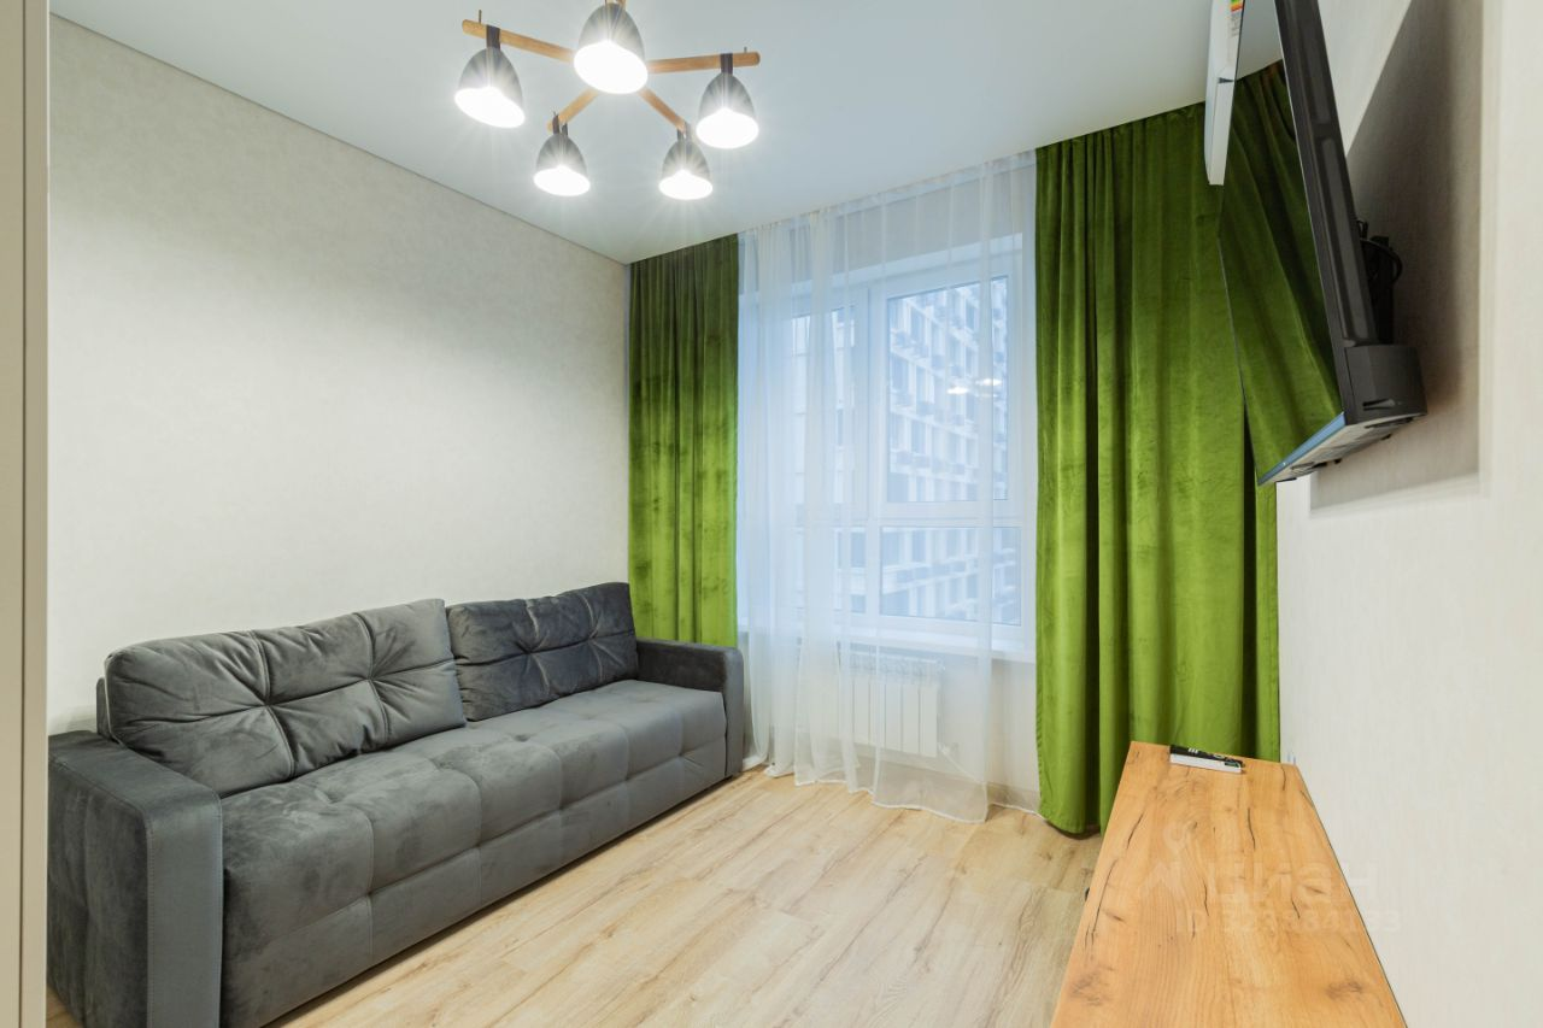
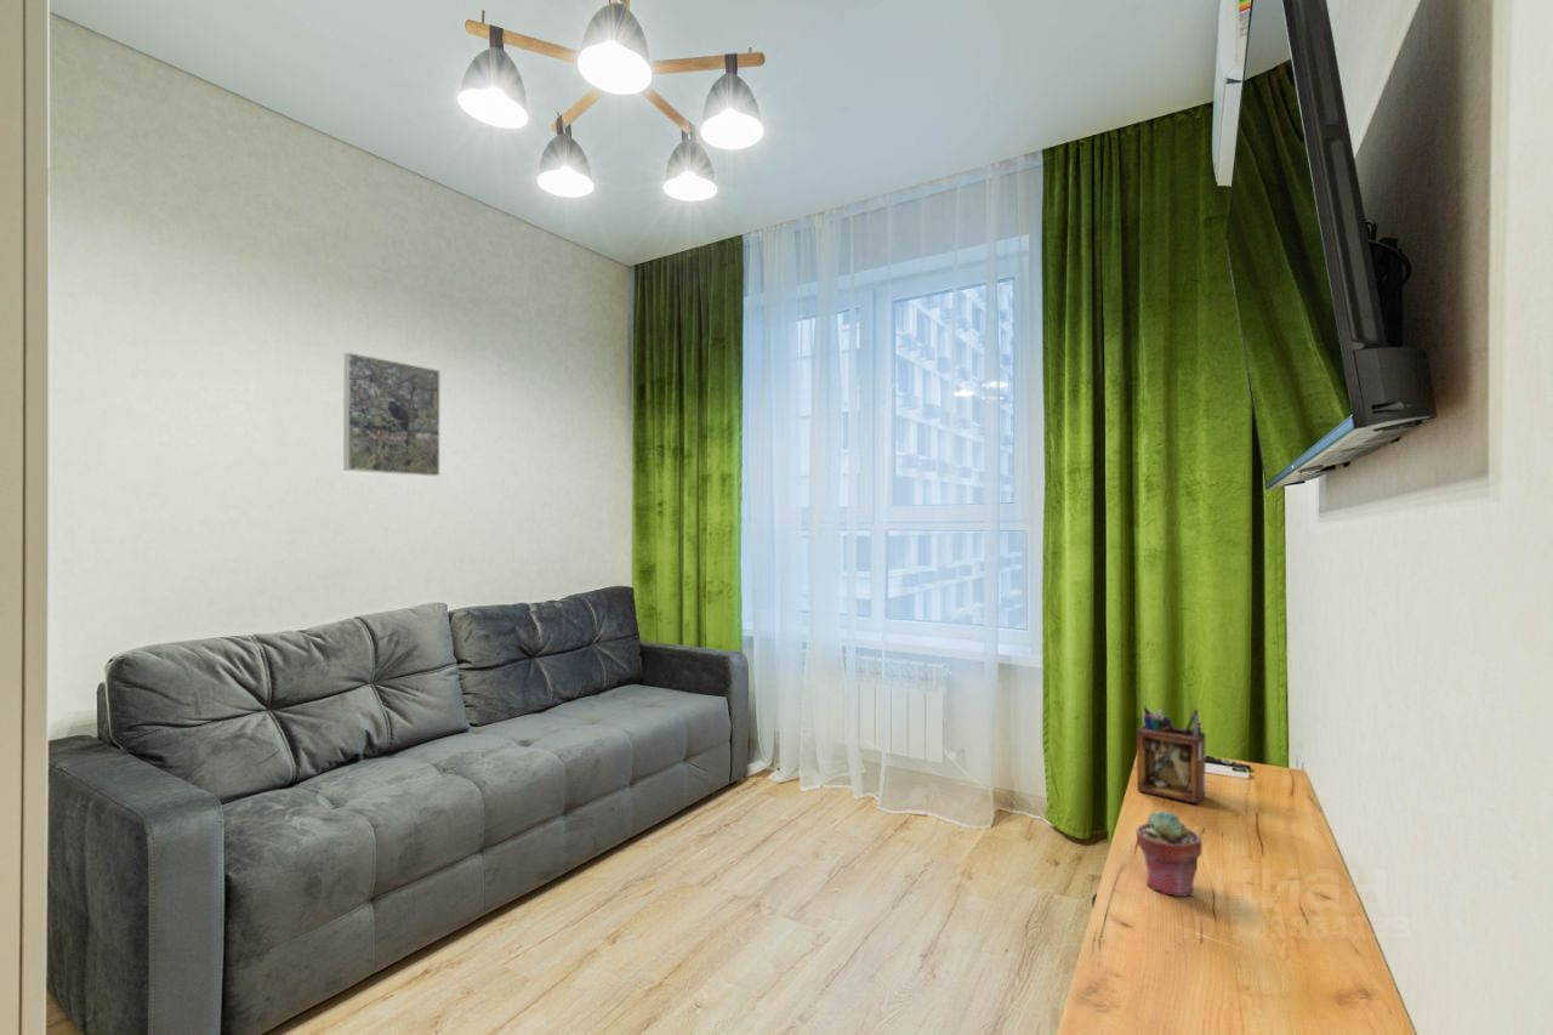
+ potted succulent [1136,809,1204,898]
+ desk organizer [1136,705,1207,804]
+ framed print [342,352,442,477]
